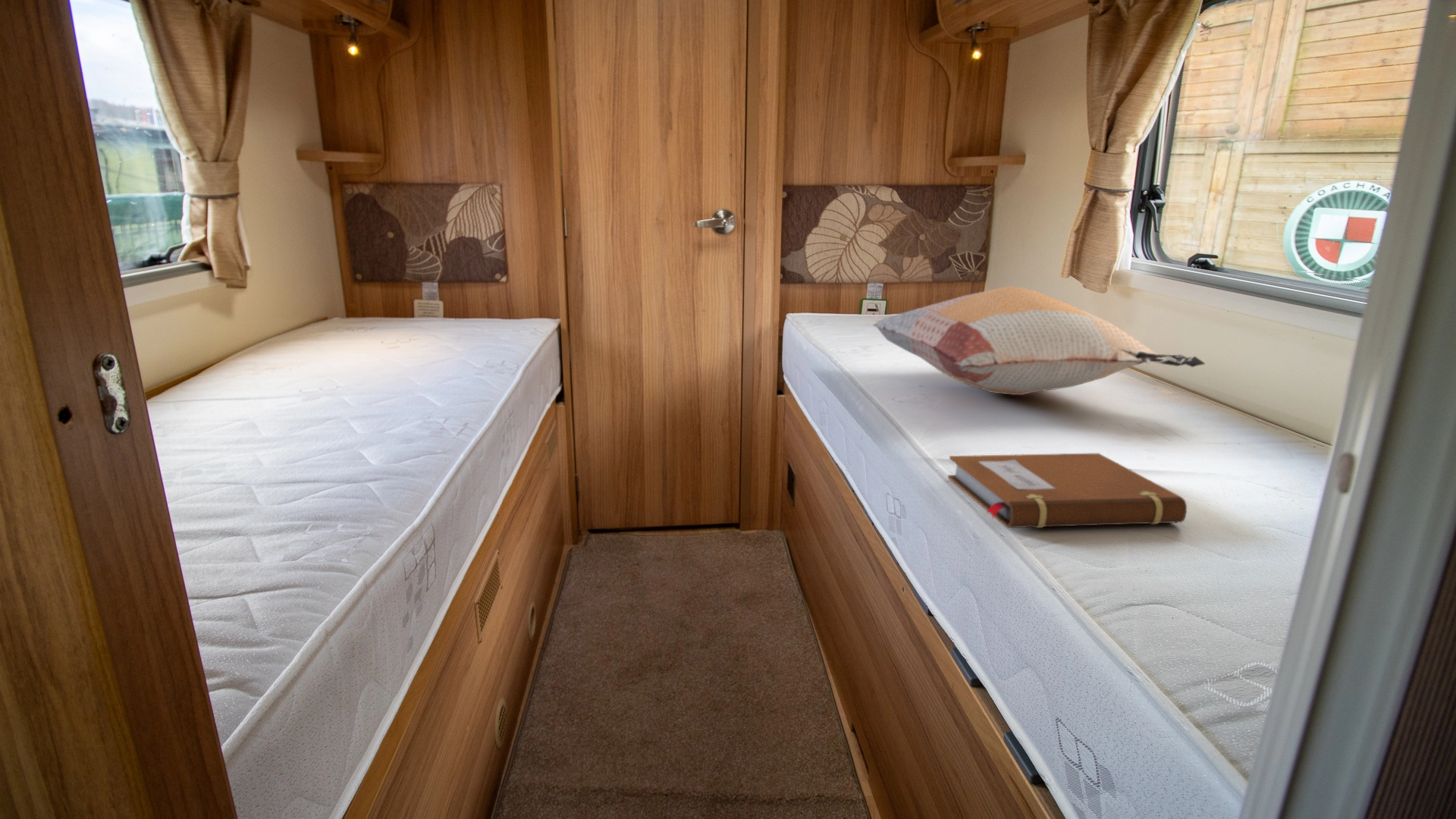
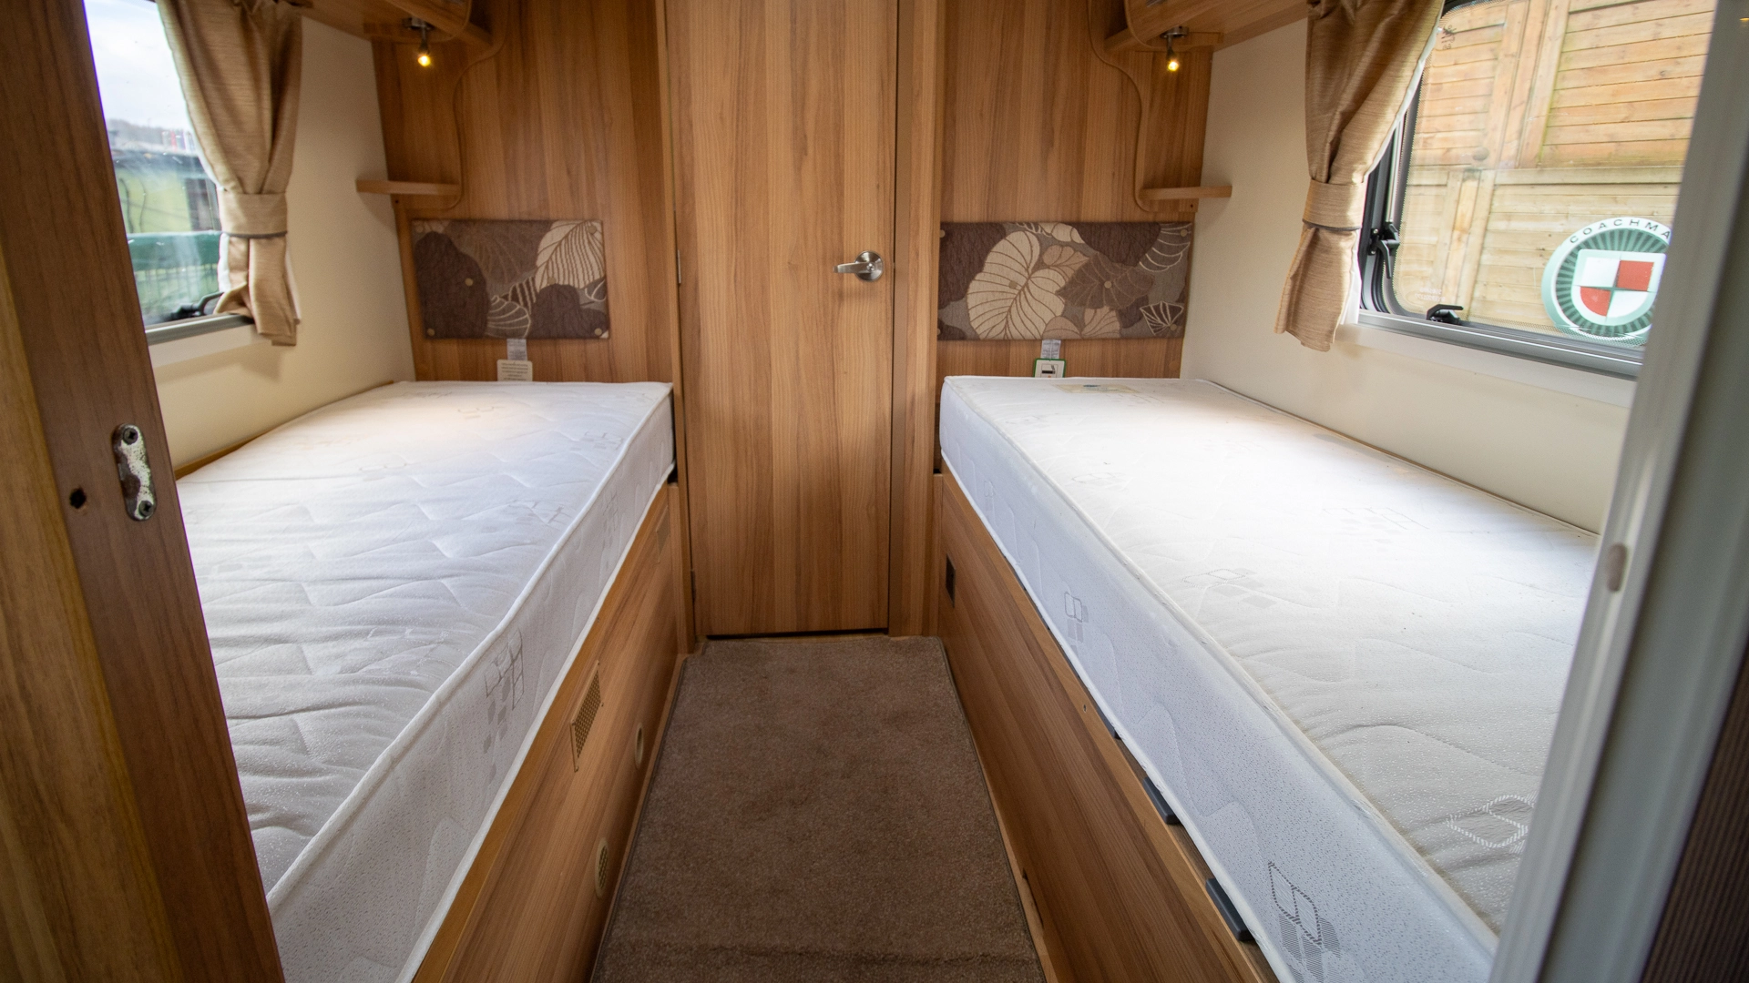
- notebook [947,452,1188,529]
- decorative pillow [872,285,1207,396]
